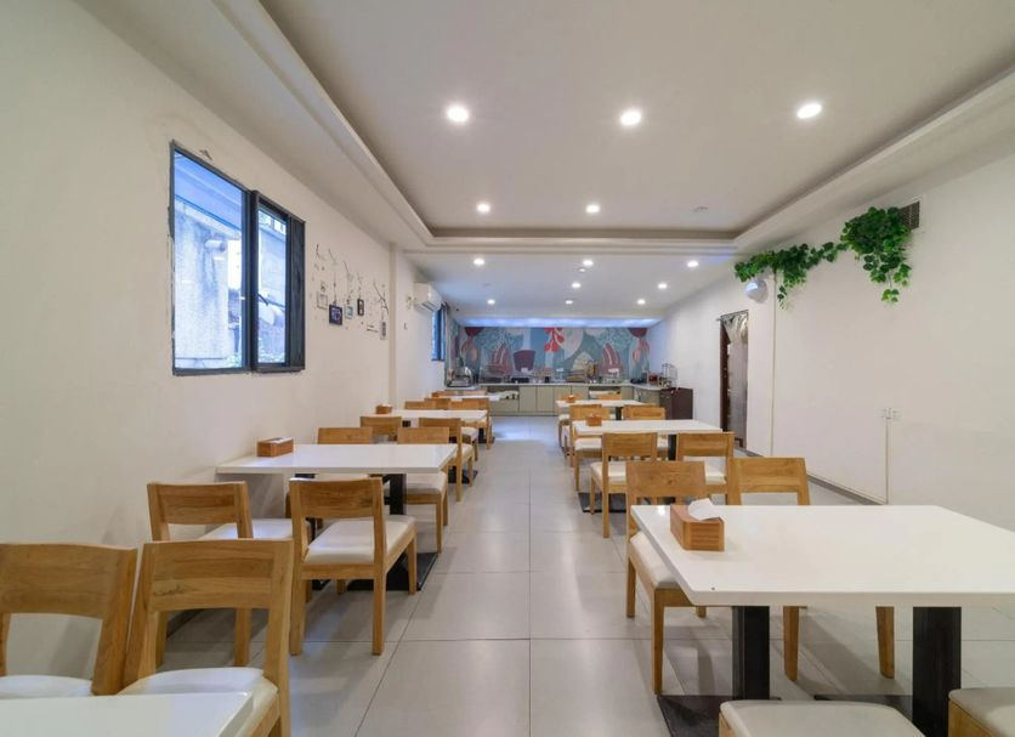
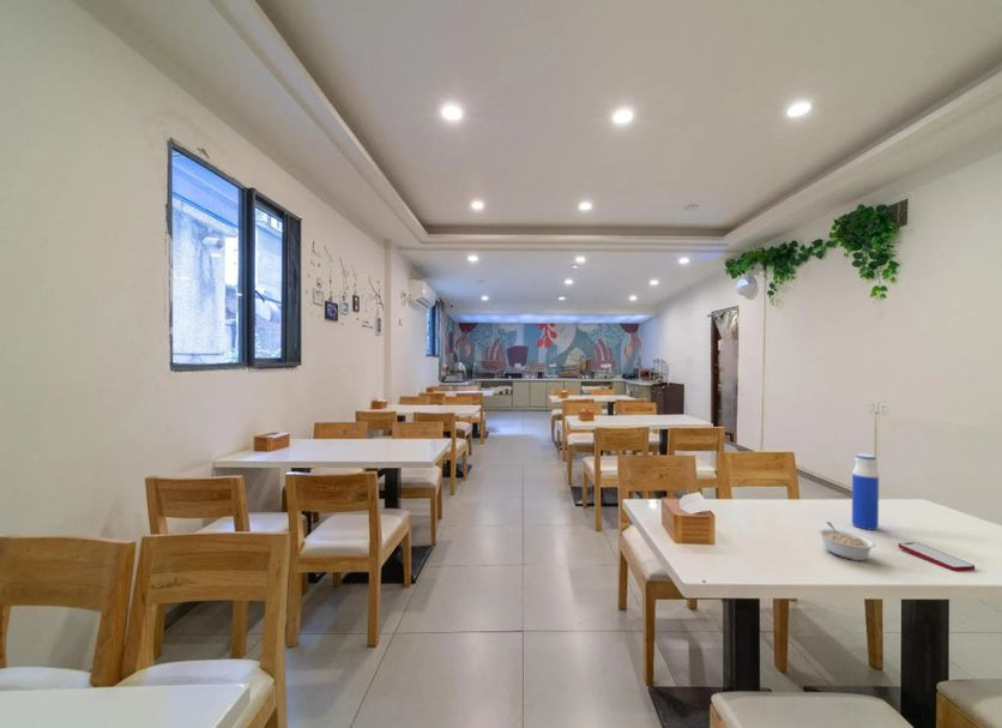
+ smartphone [897,541,976,572]
+ water bottle [851,452,880,531]
+ legume [816,521,877,561]
